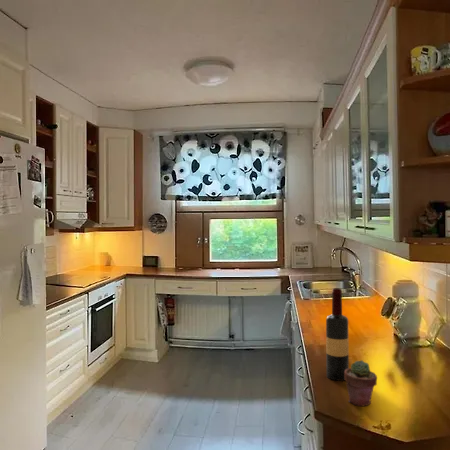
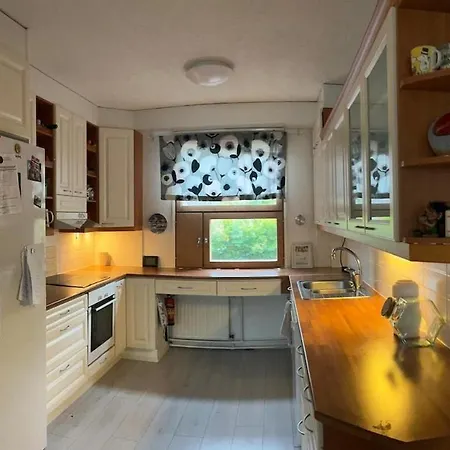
- wine bottle [325,287,350,382]
- potted succulent [345,359,378,407]
